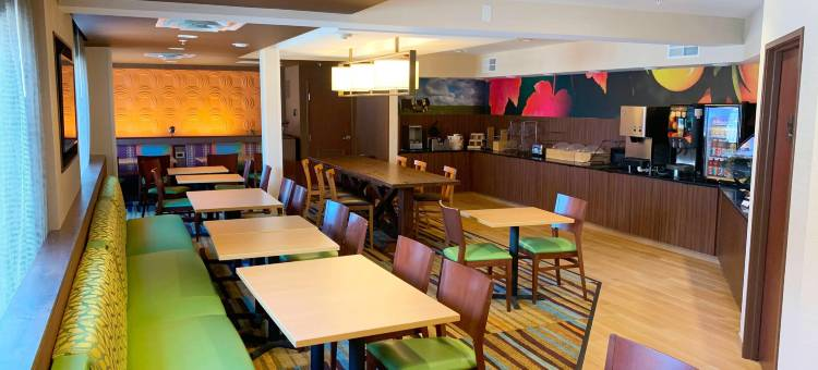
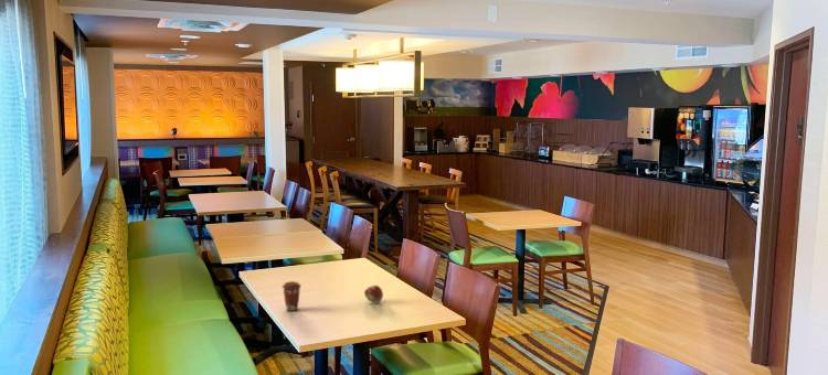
+ fruit [363,285,384,304]
+ coffee cup [282,280,302,312]
